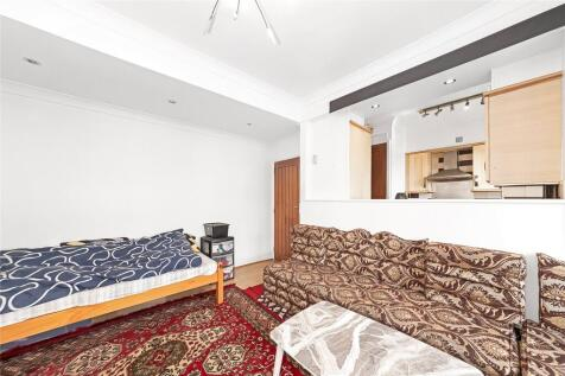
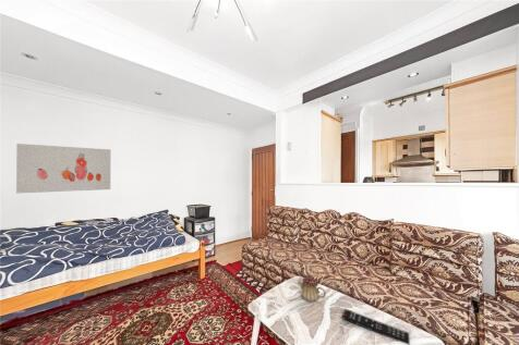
+ teapot [297,275,327,303]
+ remote control [341,308,411,345]
+ wall art [15,143,111,195]
